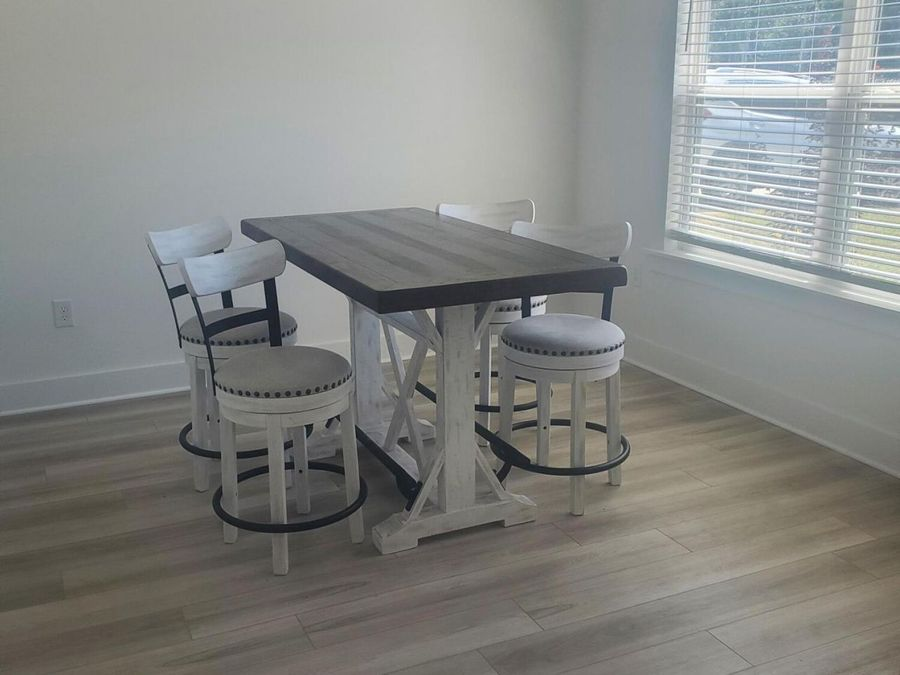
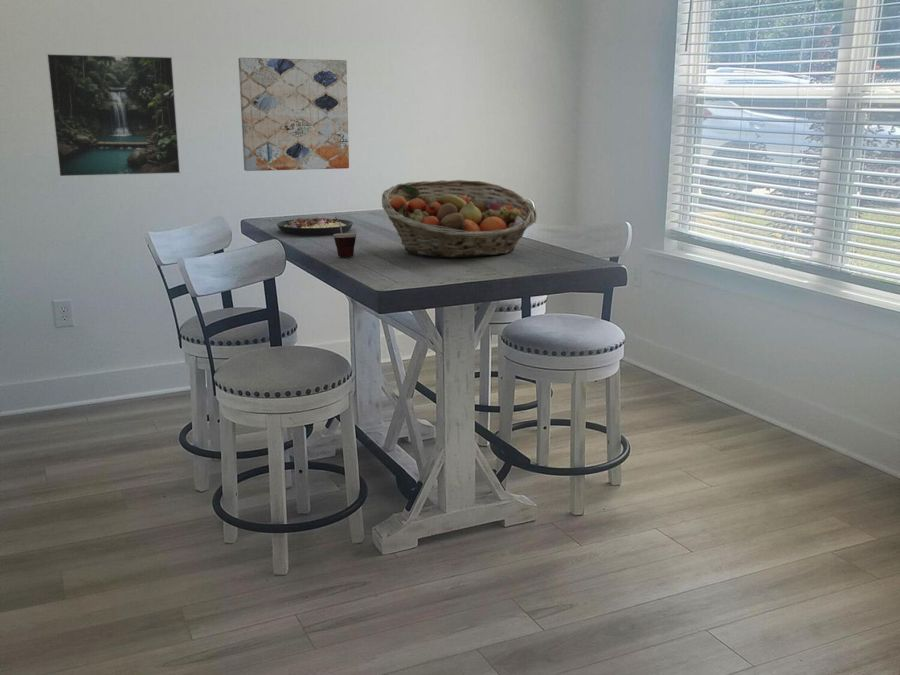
+ plate [276,217,354,236]
+ wall art [237,57,350,172]
+ fruit basket [381,179,538,259]
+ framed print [45,53,181,178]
+ cup [332,216,357,258]
